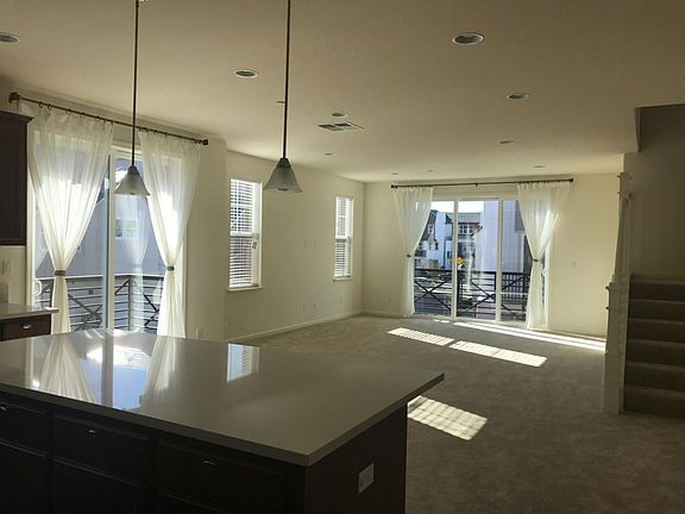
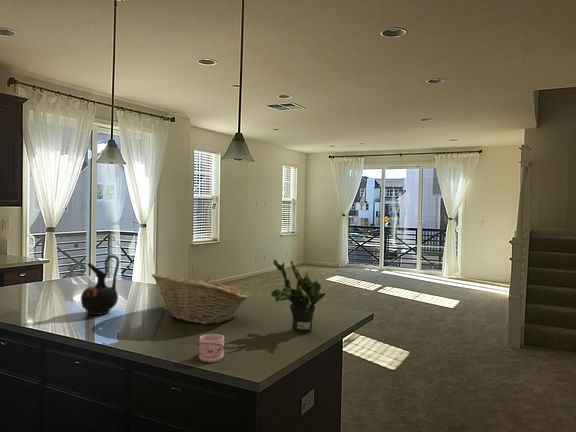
+ ceramic jug [80,254,120,316]
+ potted plant [270,259,326,334]
+ mug [198,333,225,363]
+ fruit basket [151,273,248,325]
